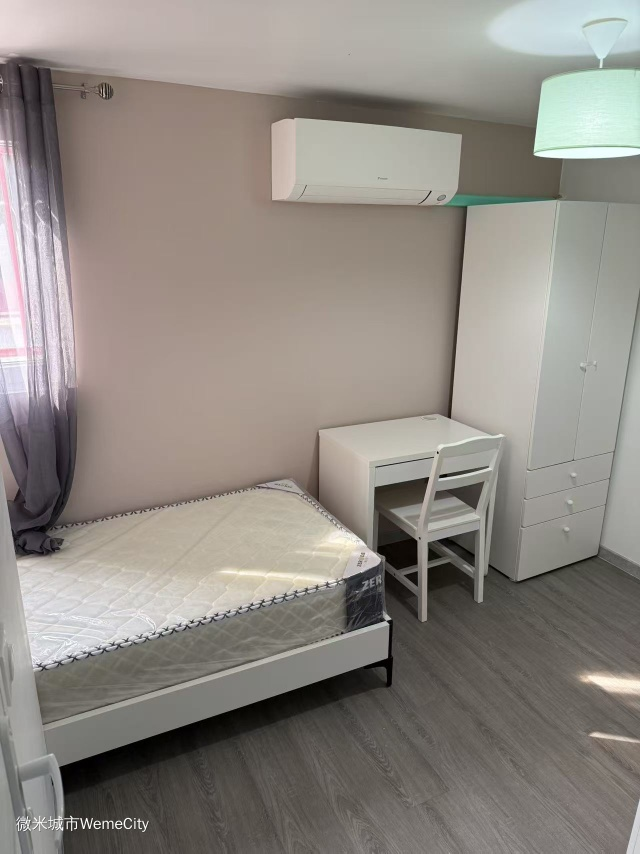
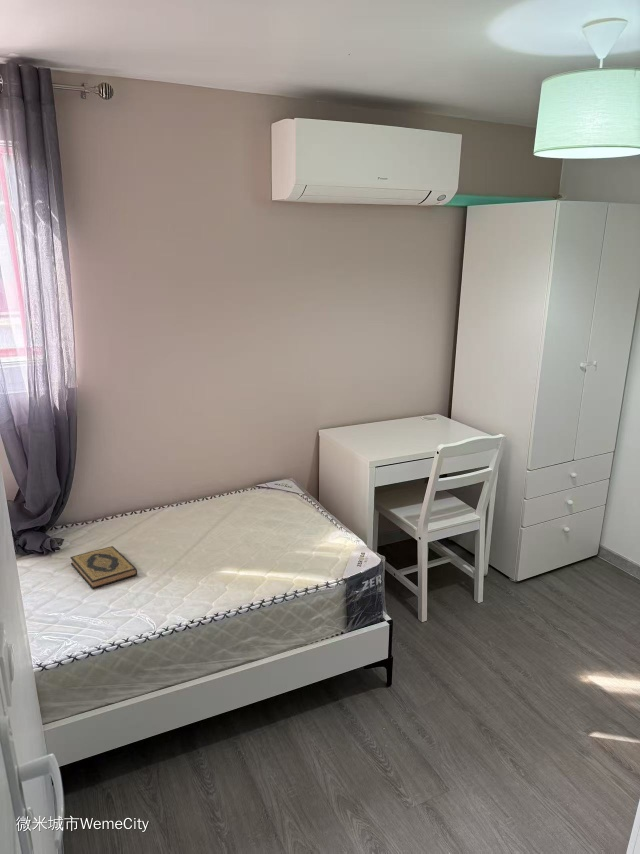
+ hardback book [70,545,138,590]
